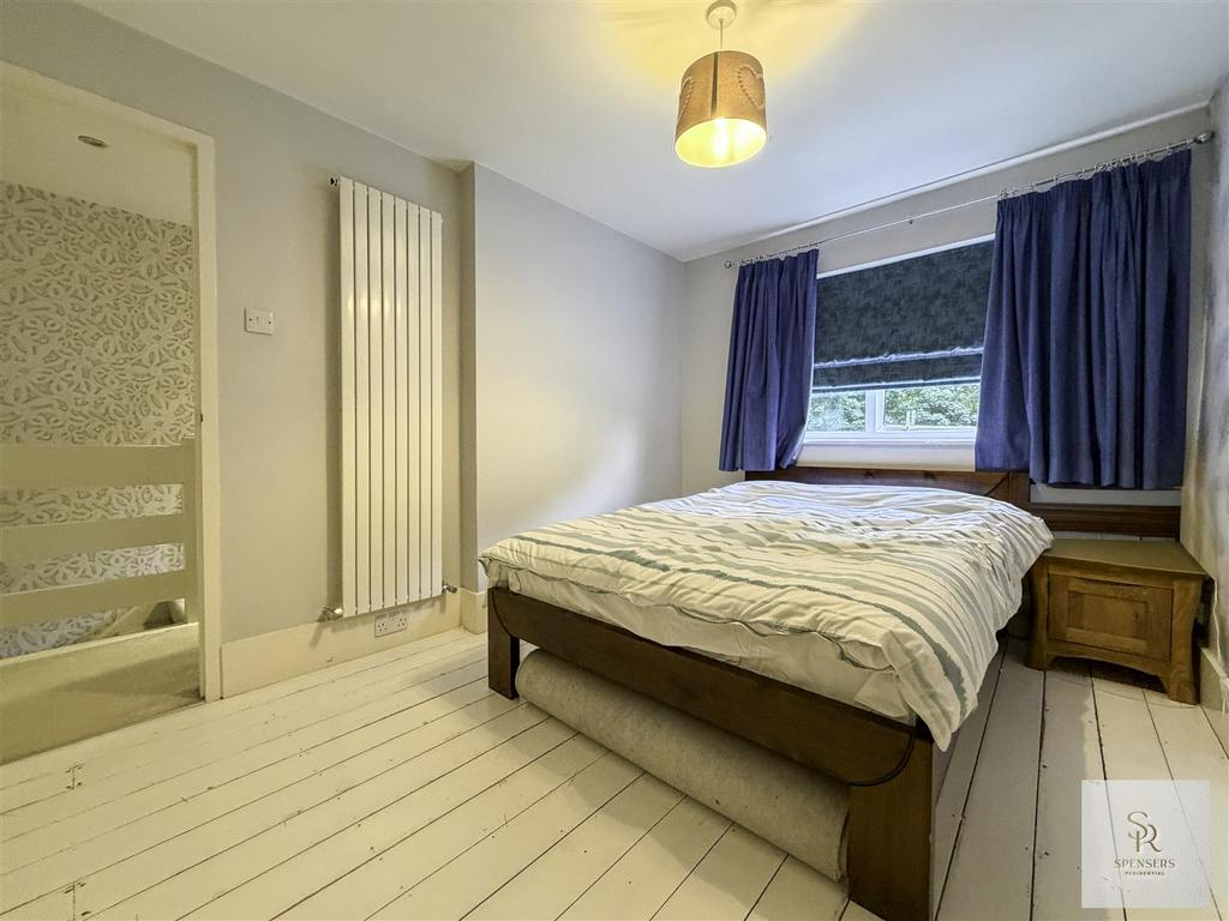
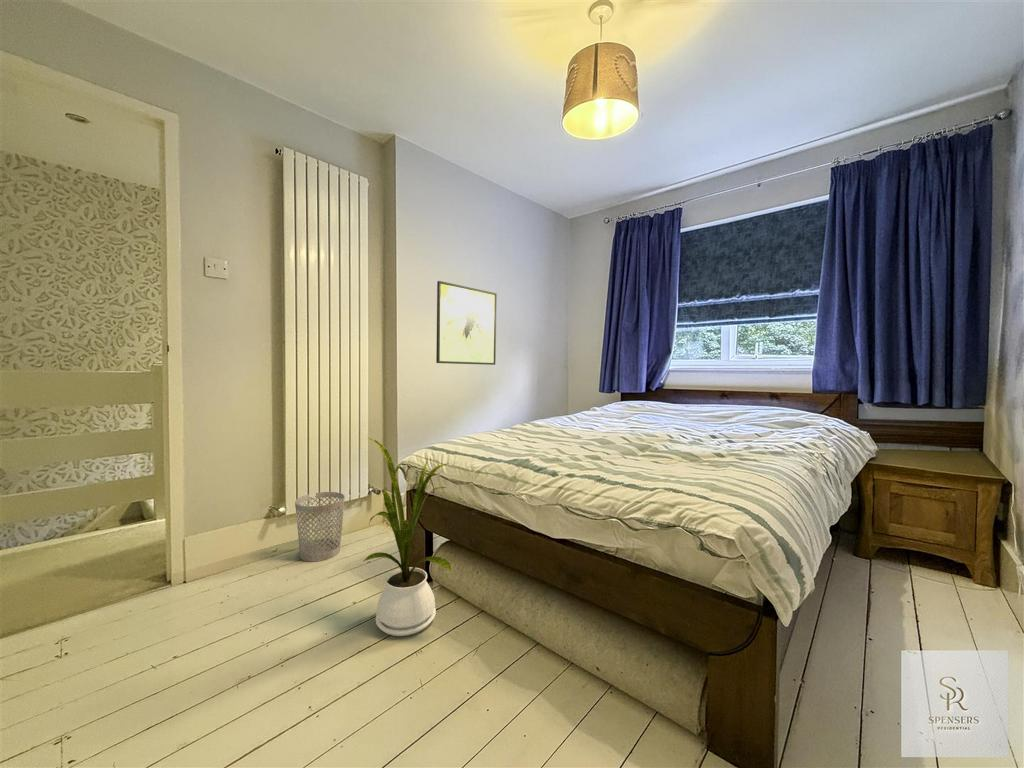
+ wastebasket [294,491,346,563]
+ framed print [435,280,498,366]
+ house plant [362,437,453,637]
